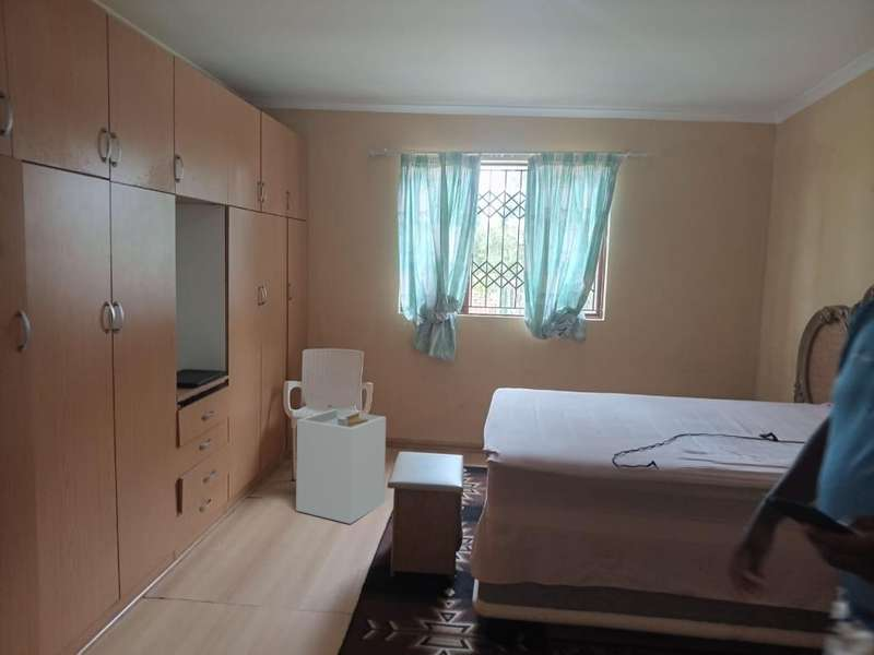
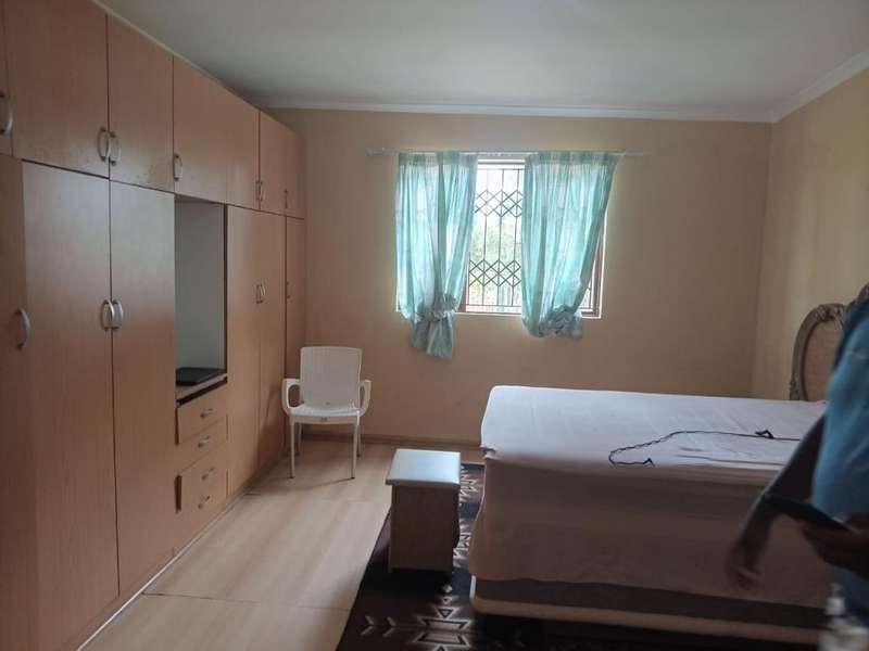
- laundry hamper [295,408,387,525]
